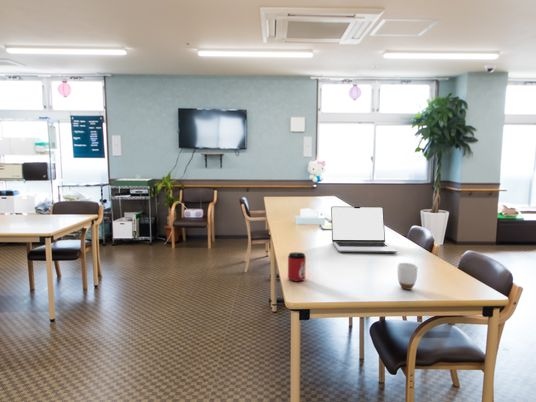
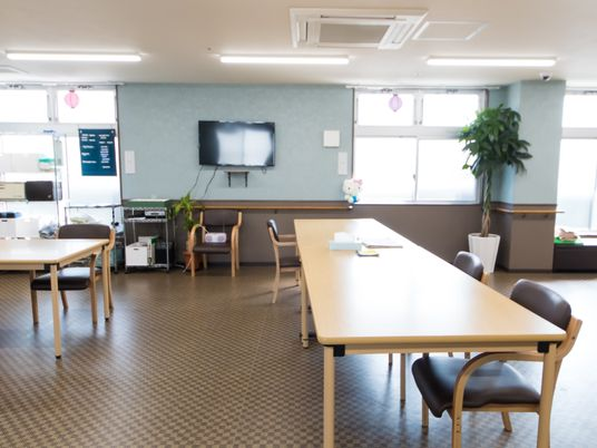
- can [287,252,307,283]
- laptop [330,206,398,254]
- mug [396,262,419,291]
